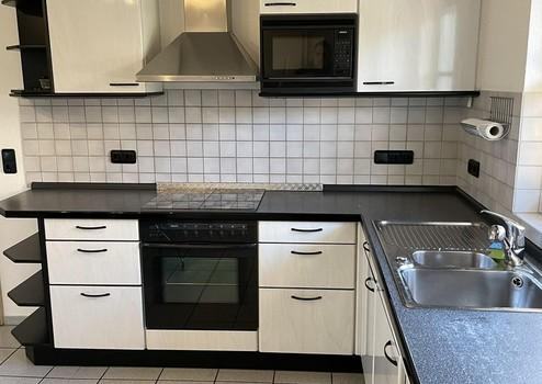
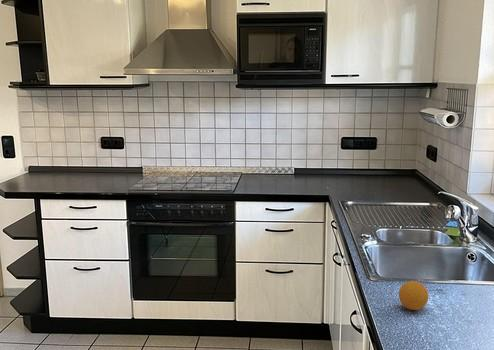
+ fruit [398,280,429,311]
